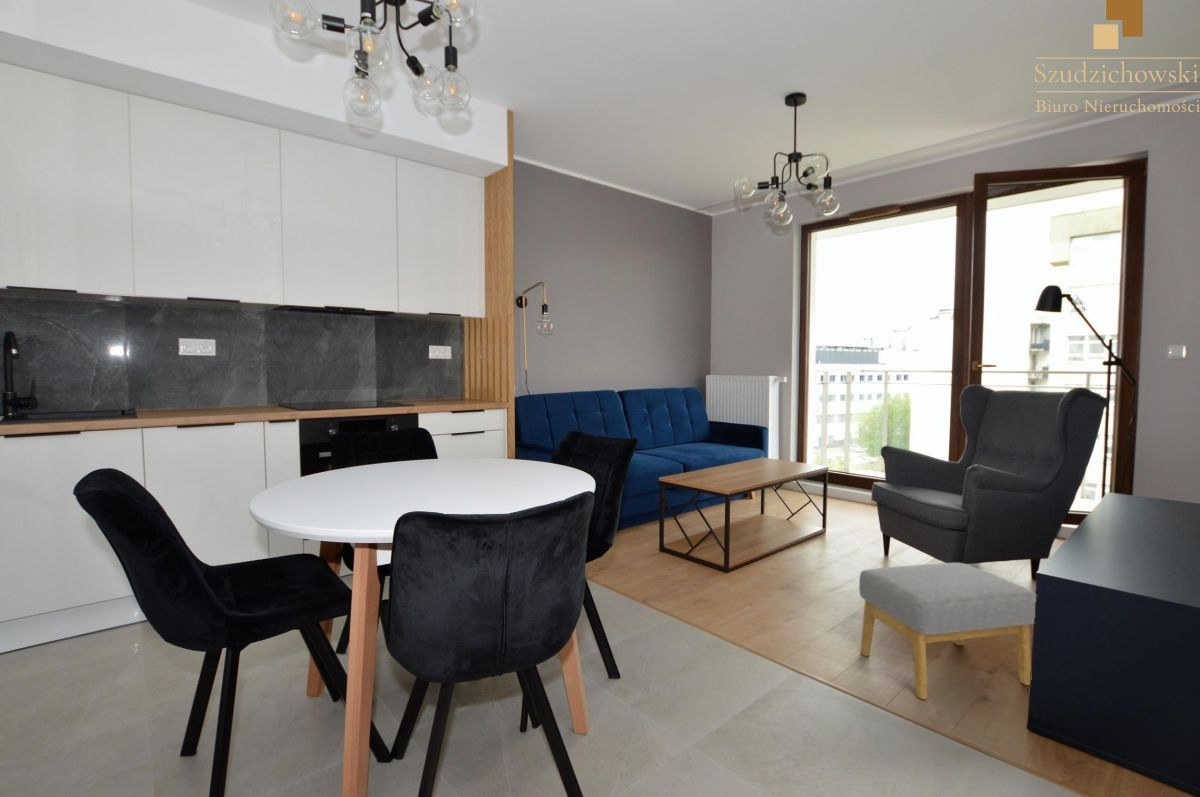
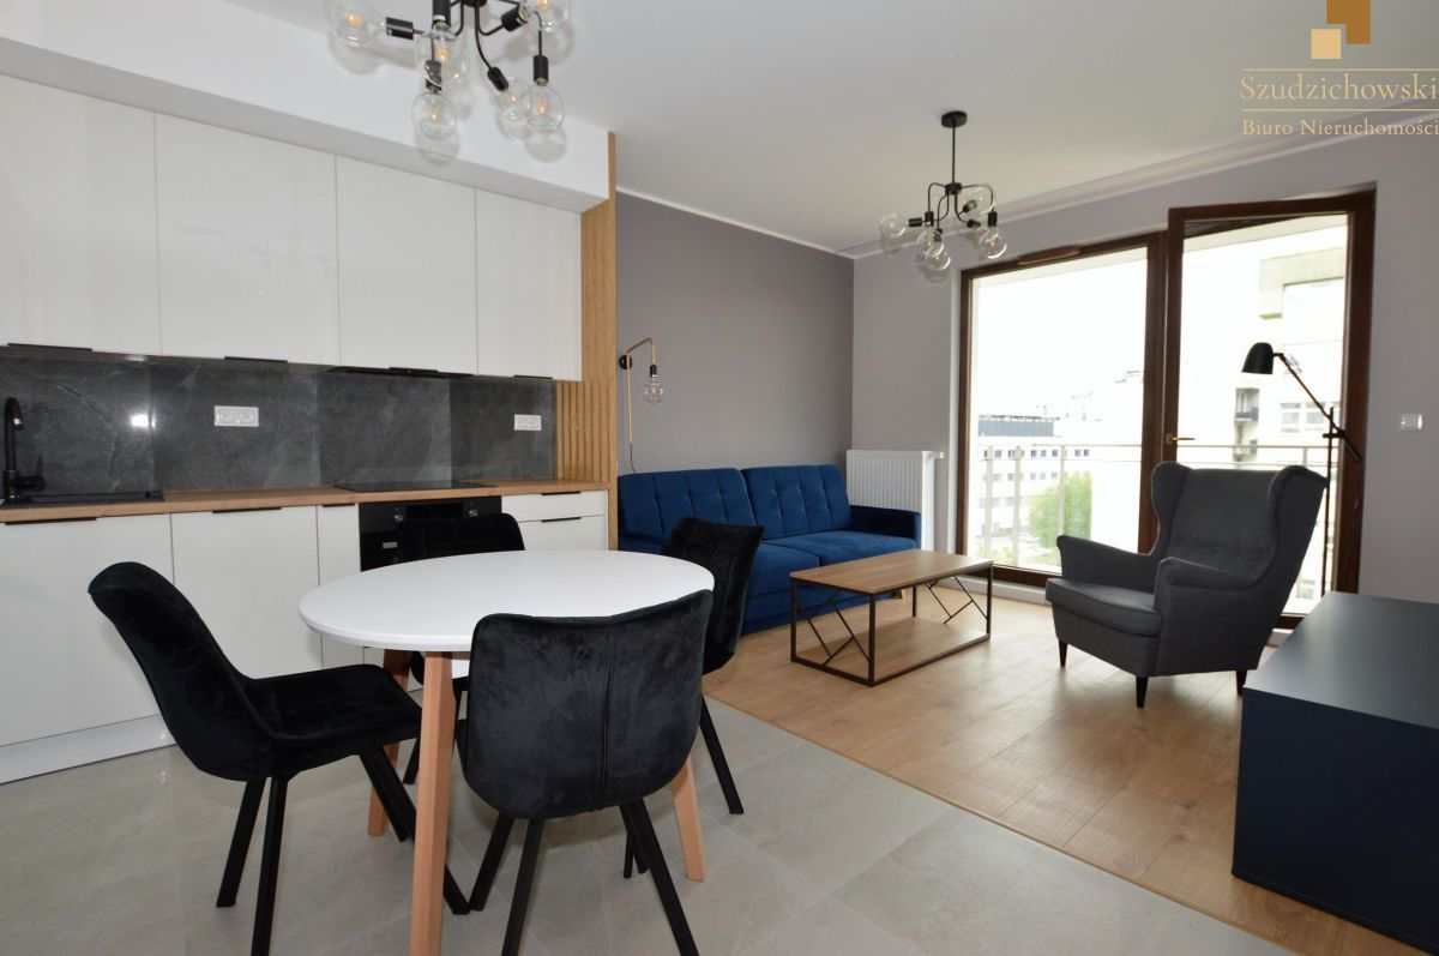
- footstool [858,562,1037,700]
